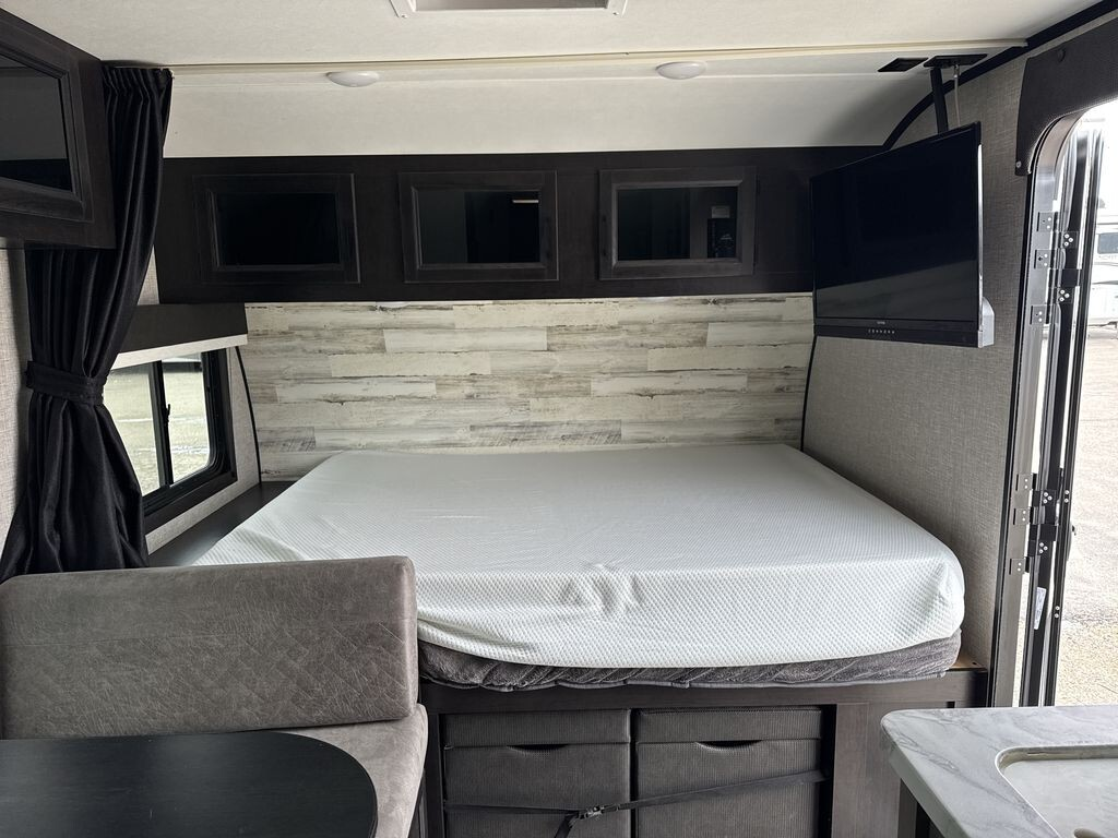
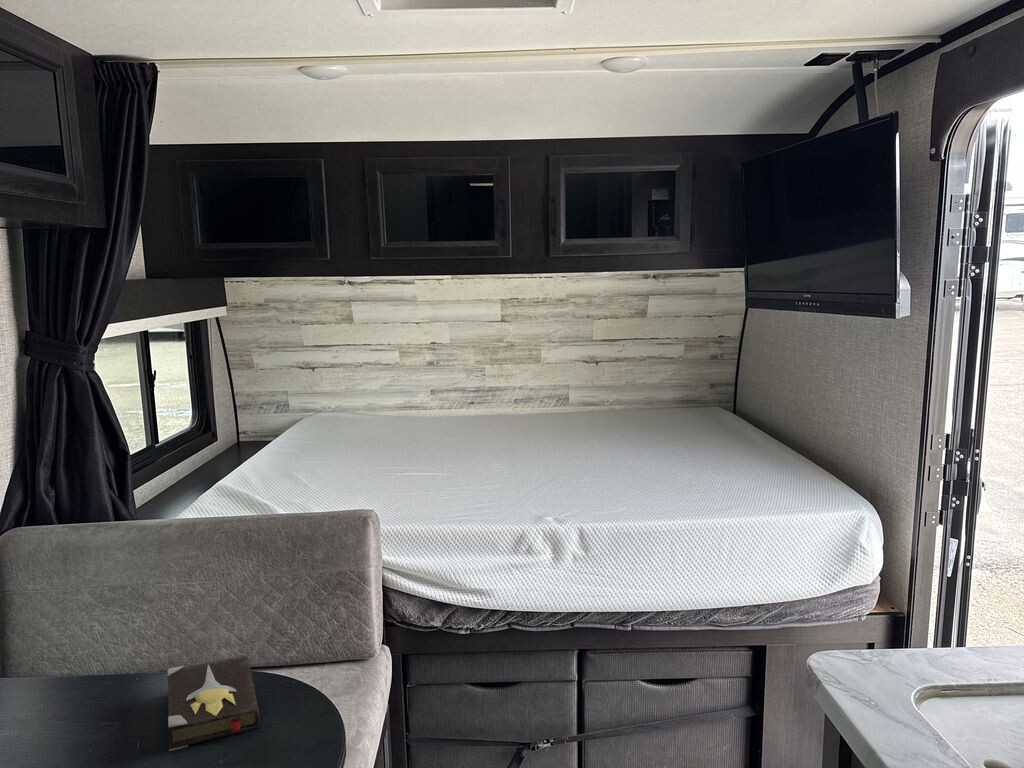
+ hardback book [167,655,261,752]
